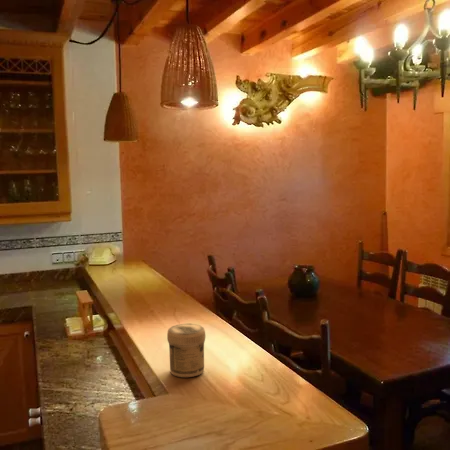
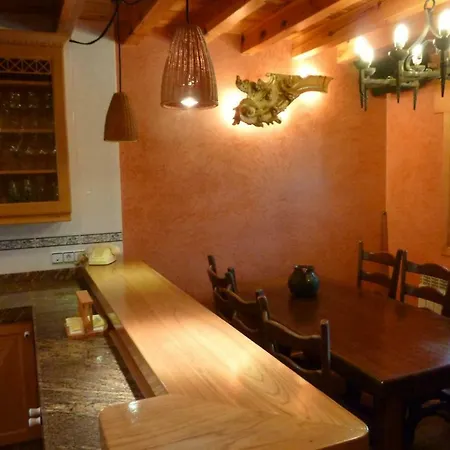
- jar [166,323,206,378]
